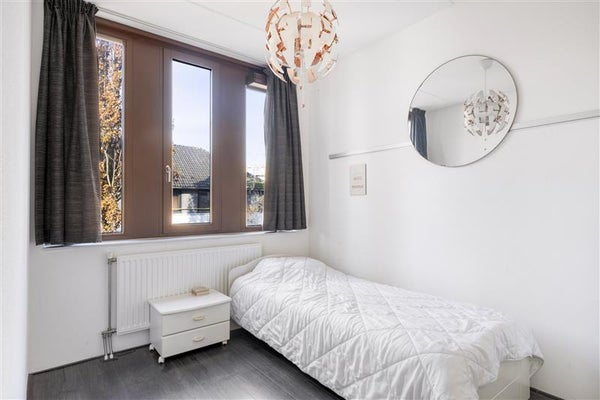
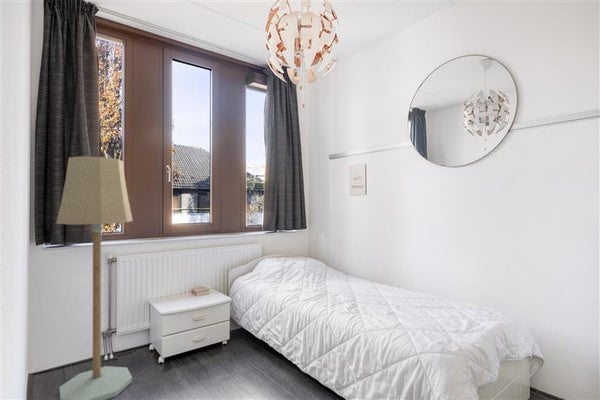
+ floor lamp [55,155,134,400]
